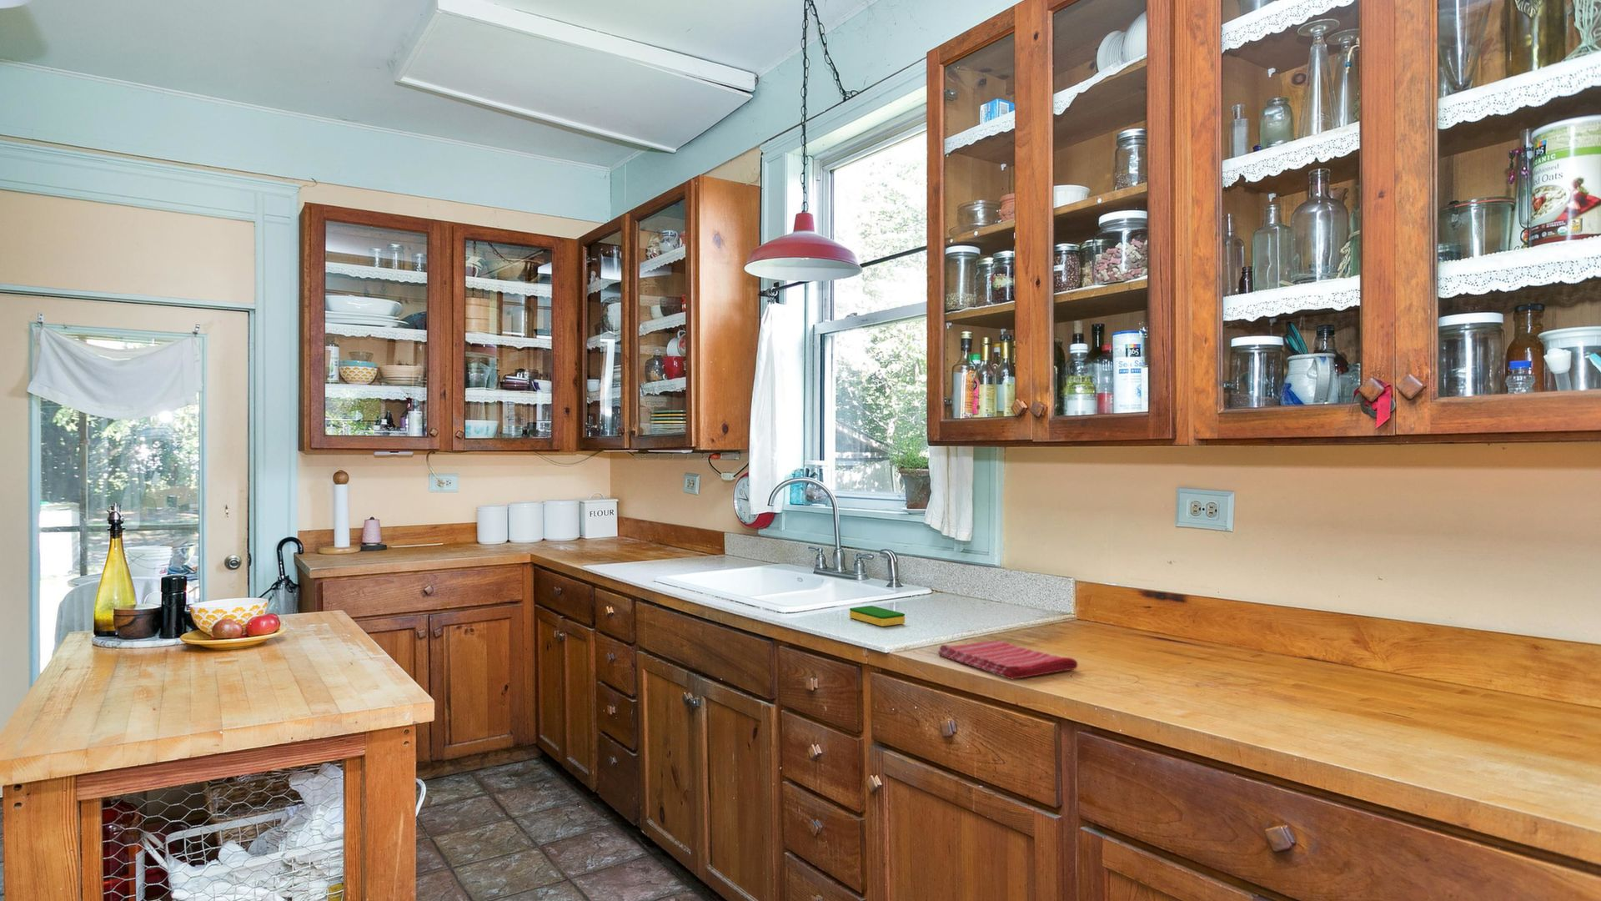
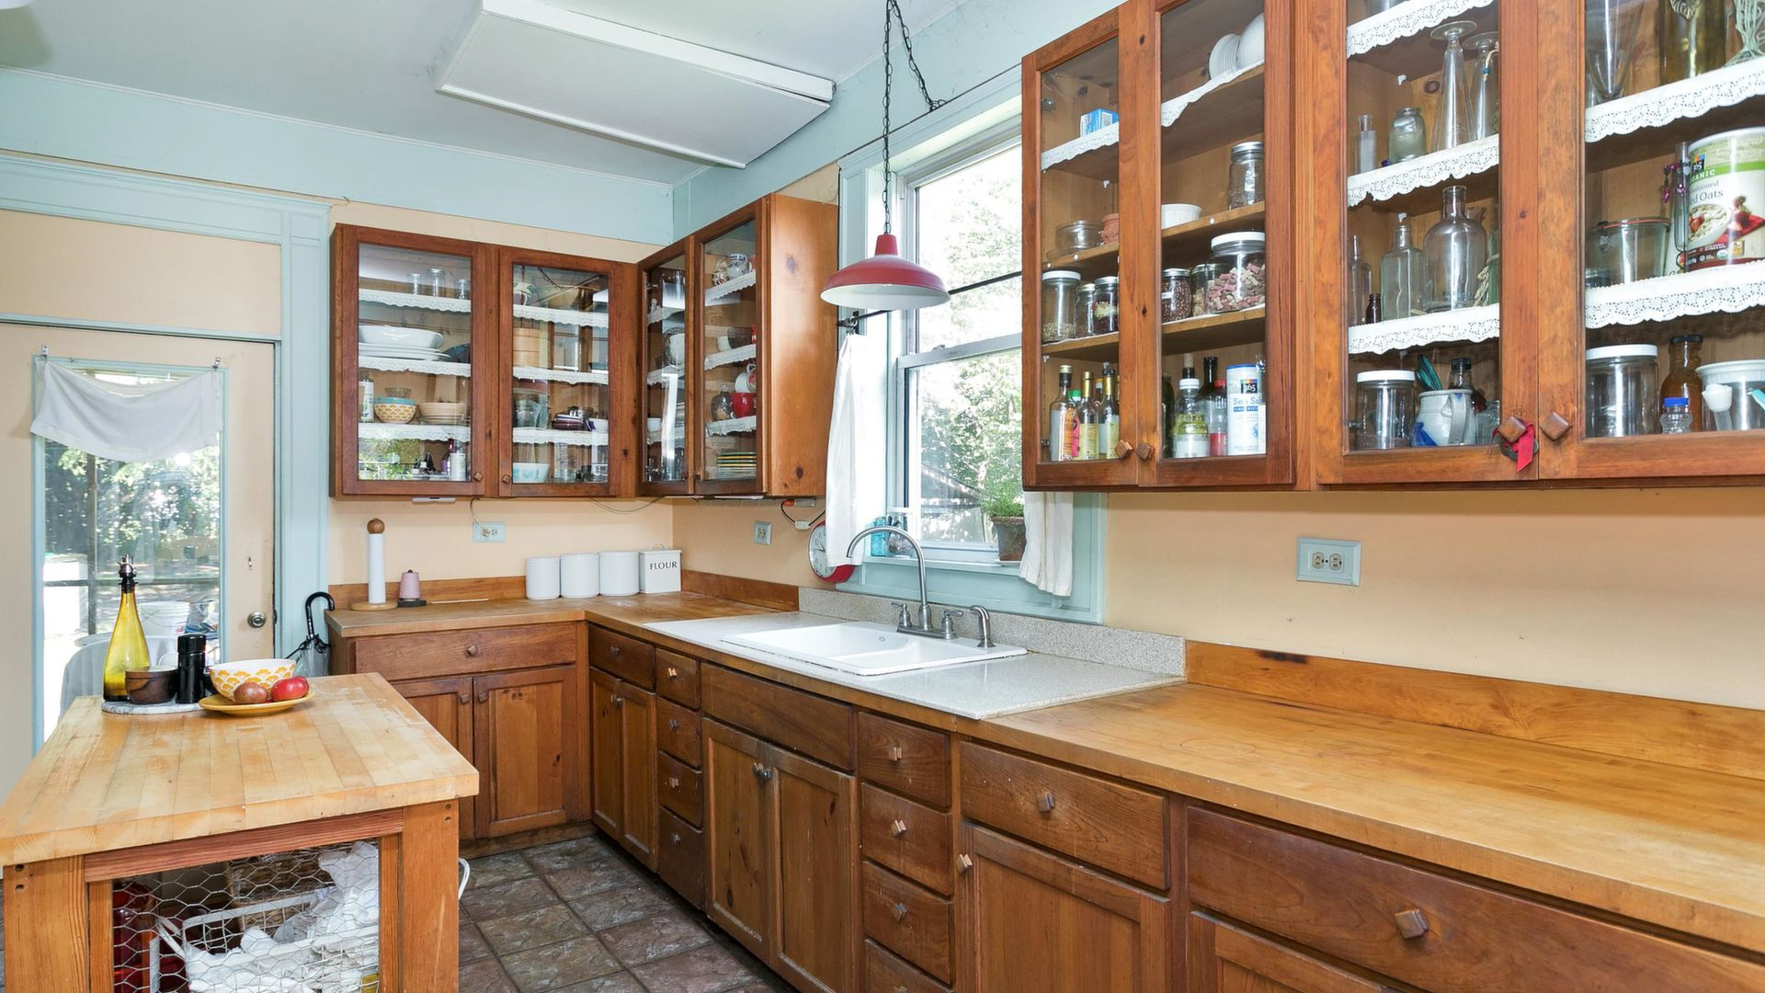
- dish towel [937,640,1079,680]
- dish sponge [849,605,906,627]
